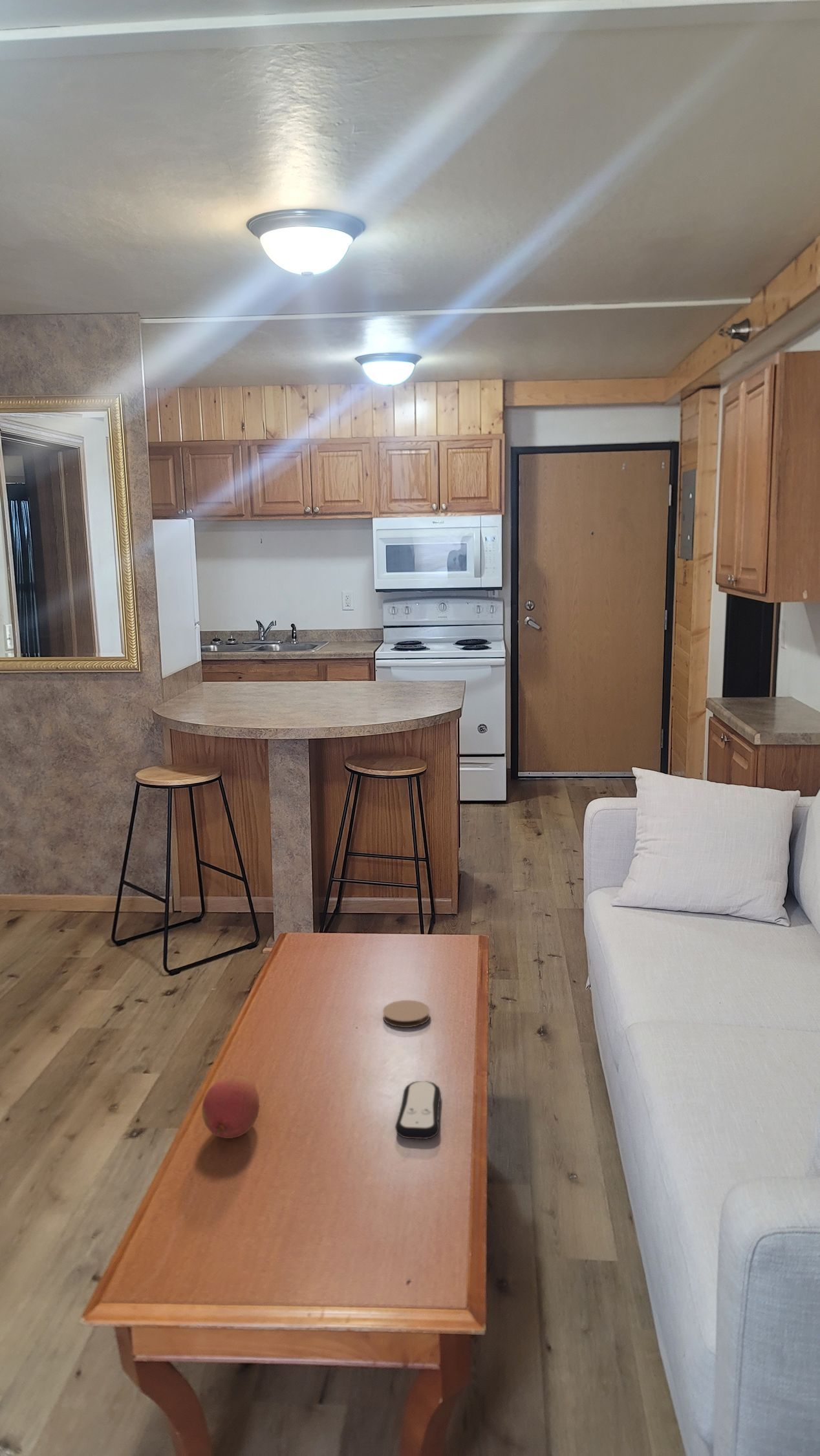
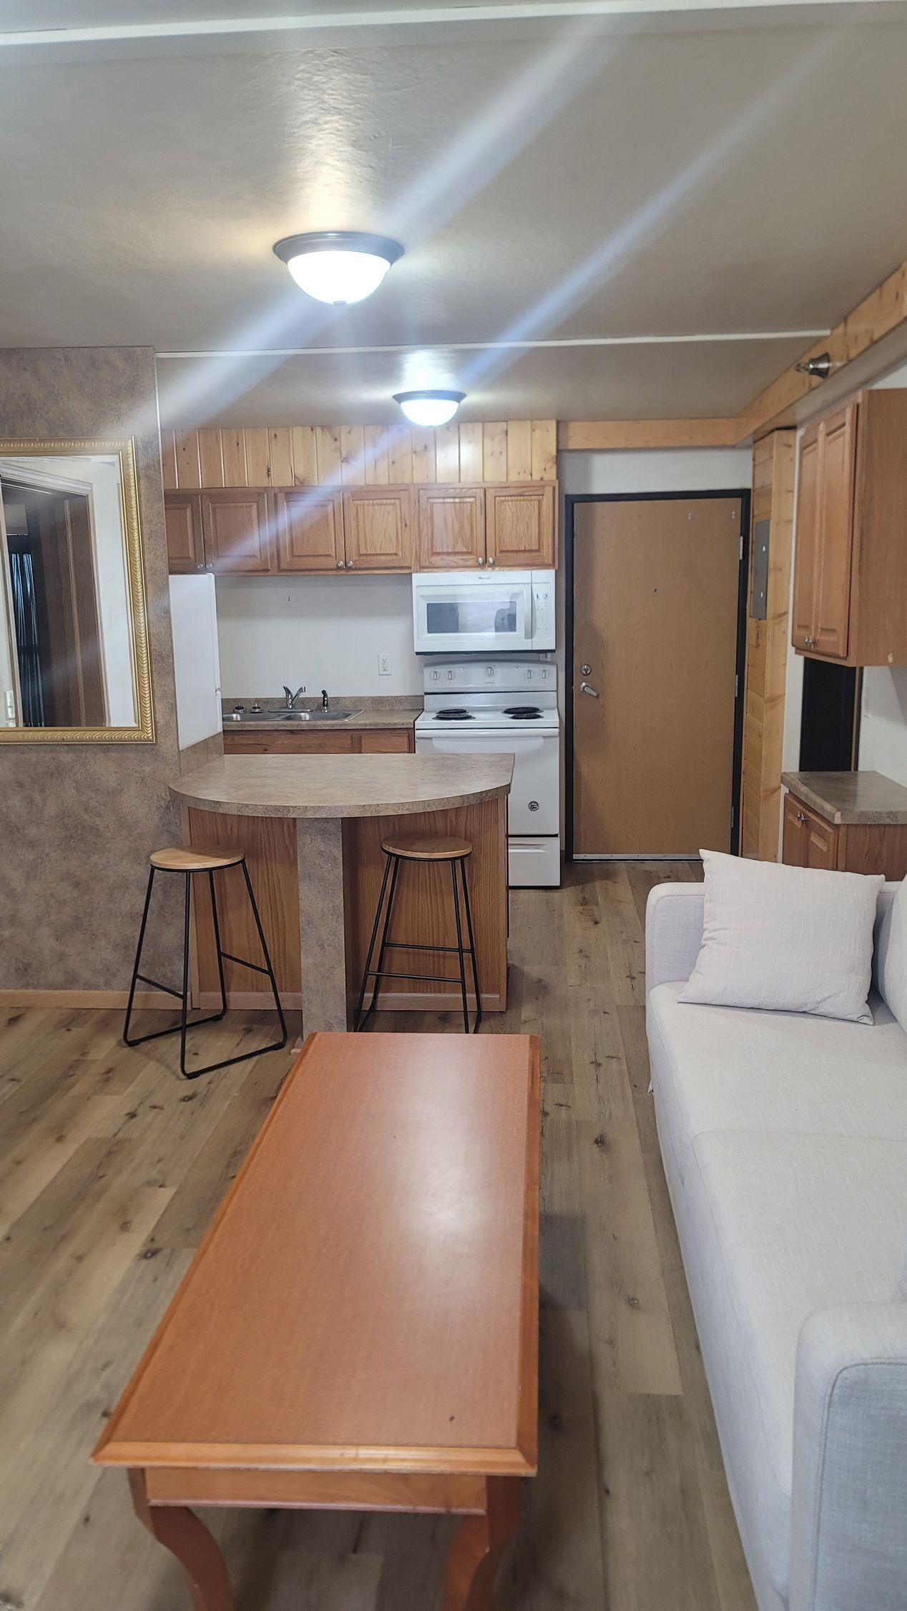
- remote control [394,1080,442,1140]
- coaster [382,1000,431,1028]
- fruit [201,1075,260,1139]
